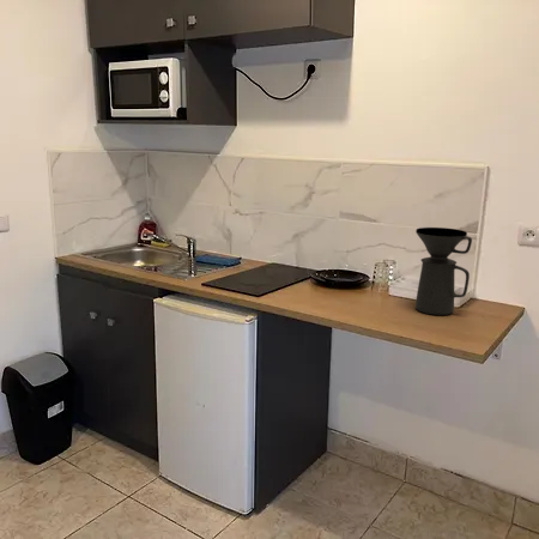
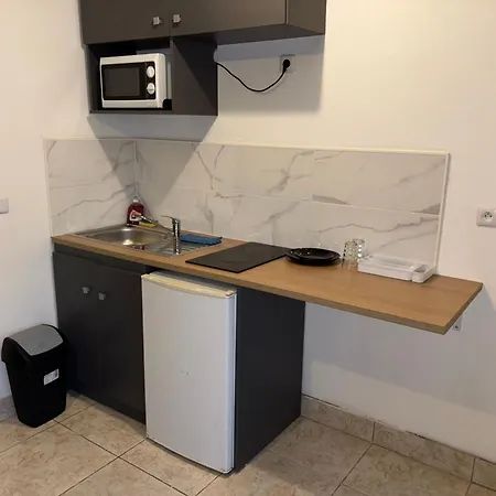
- coffee maker [414,226,473,316]
